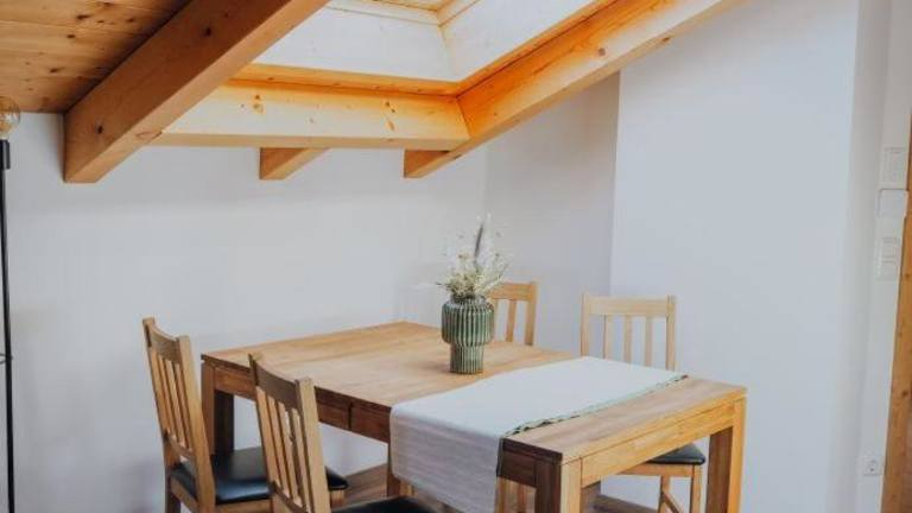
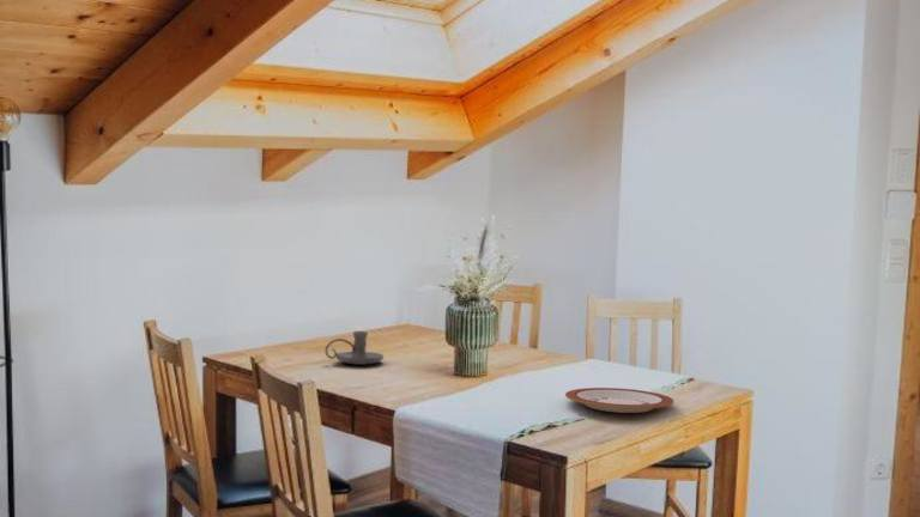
+ plate [564,387,674,414]
+ candle holder [325,330,385,366]
